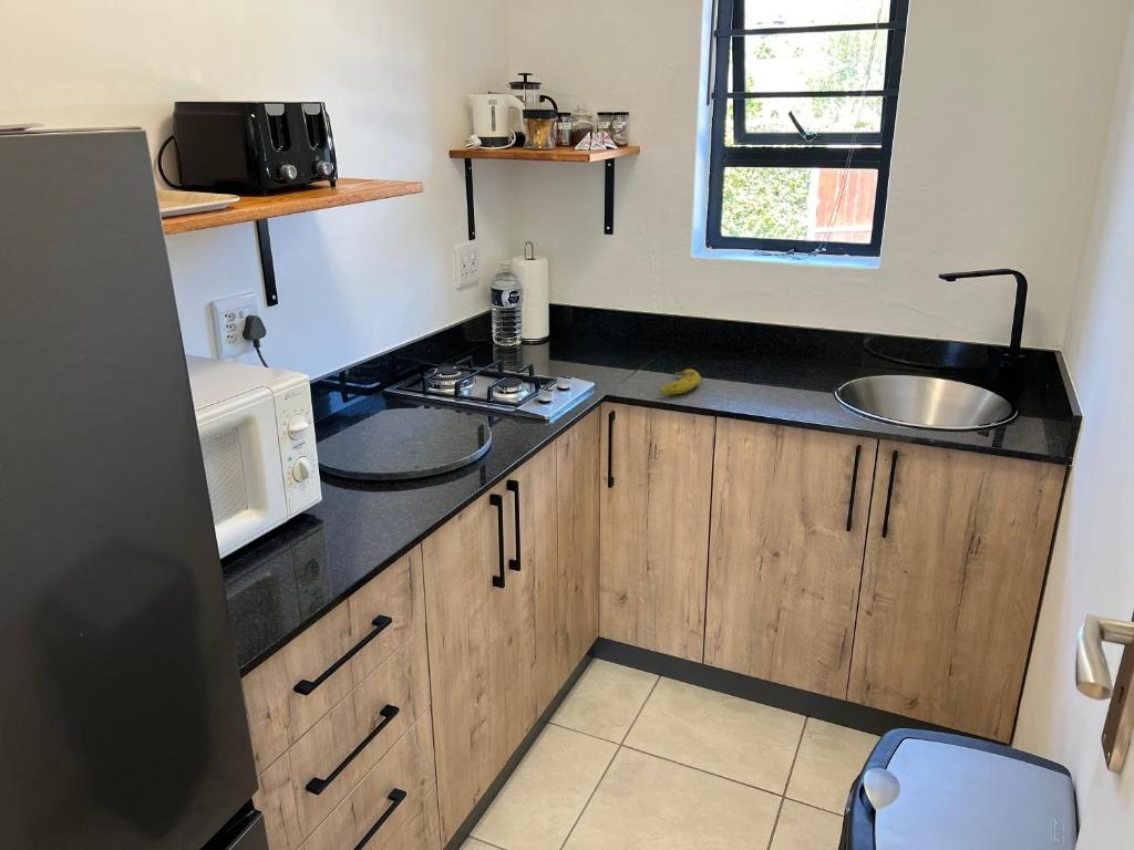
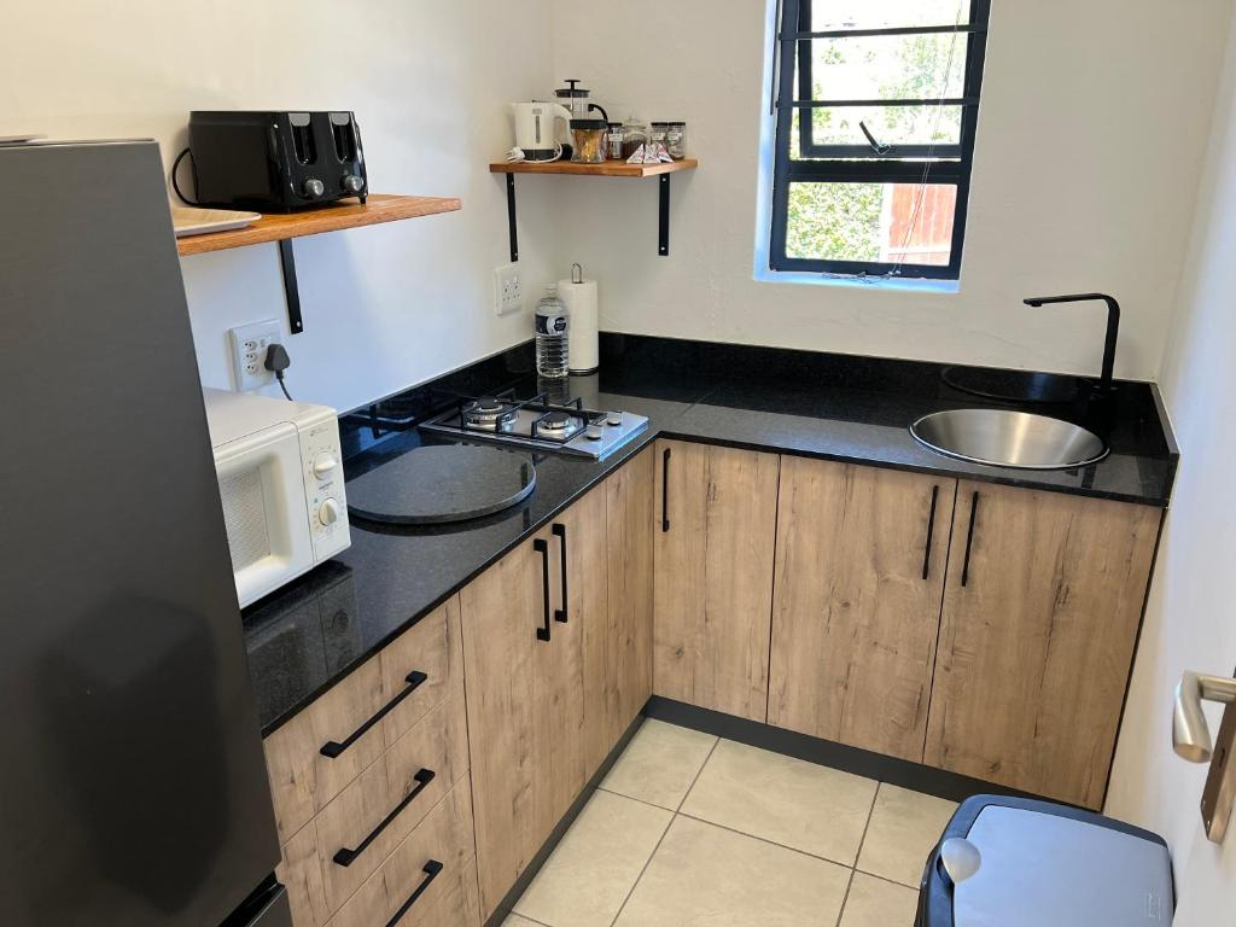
- fruit [658,367,702,395]
